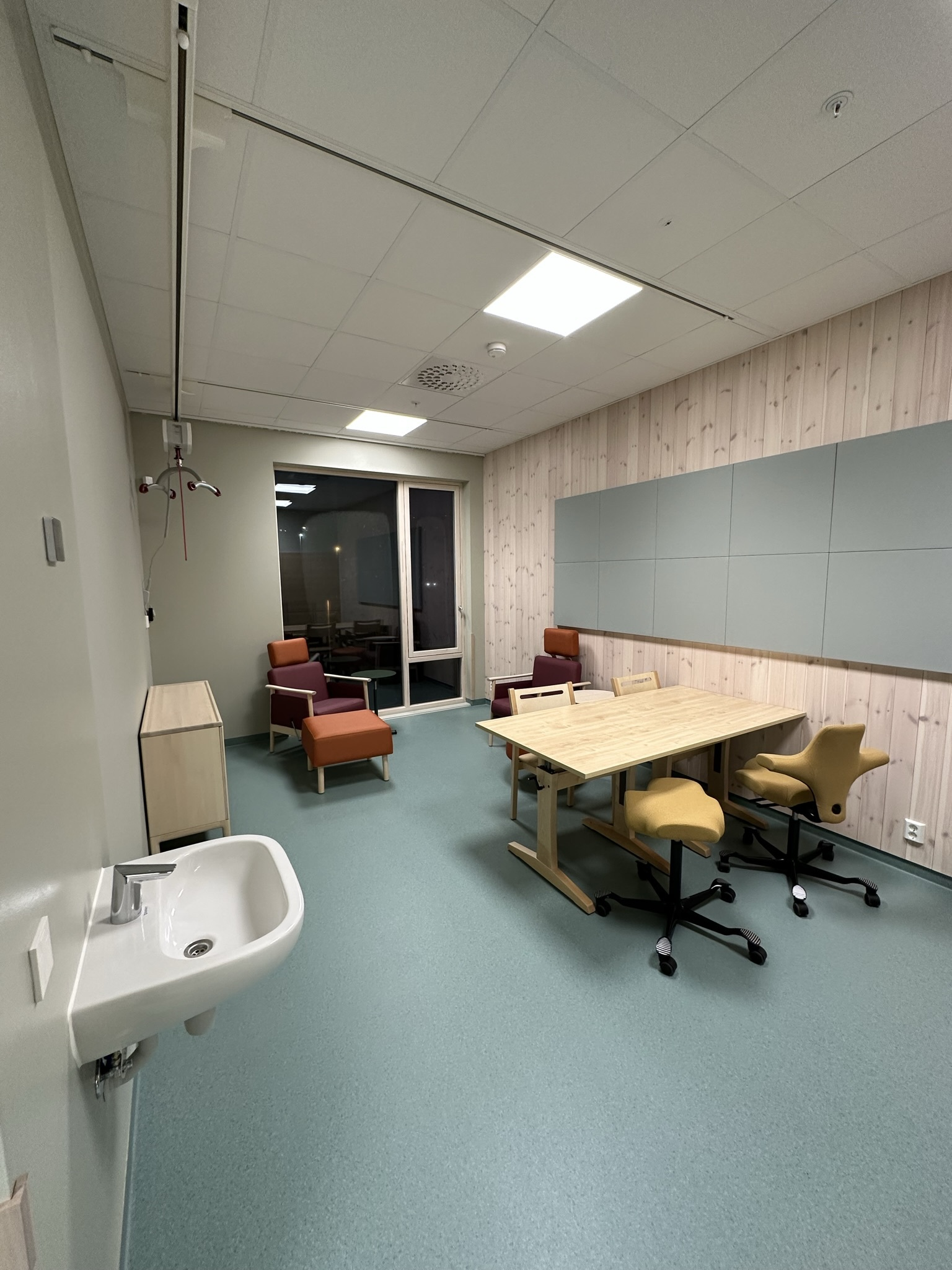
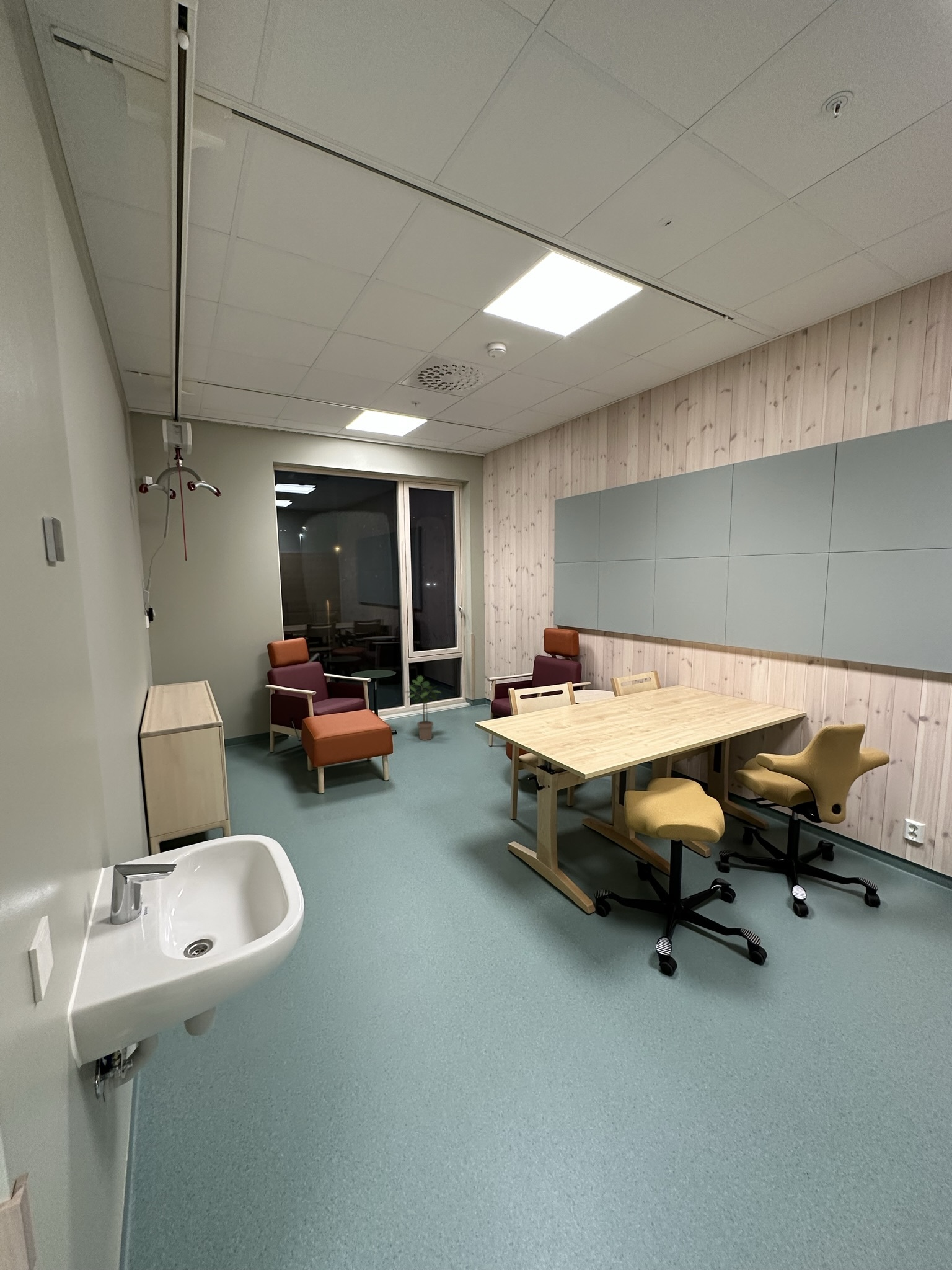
+ potted plant [404,675,442,741]
